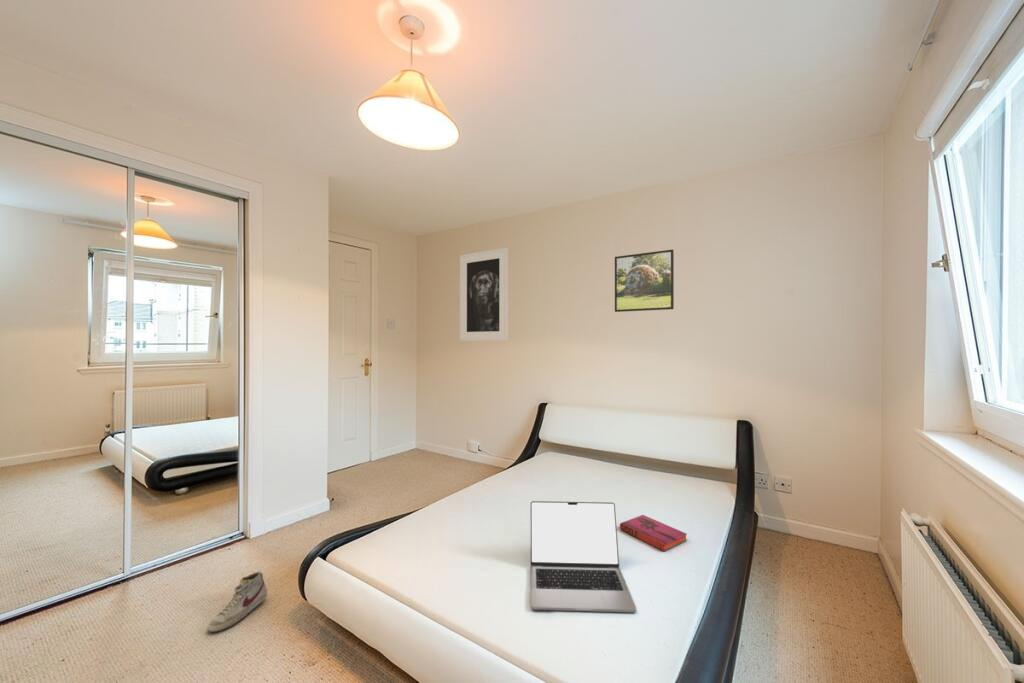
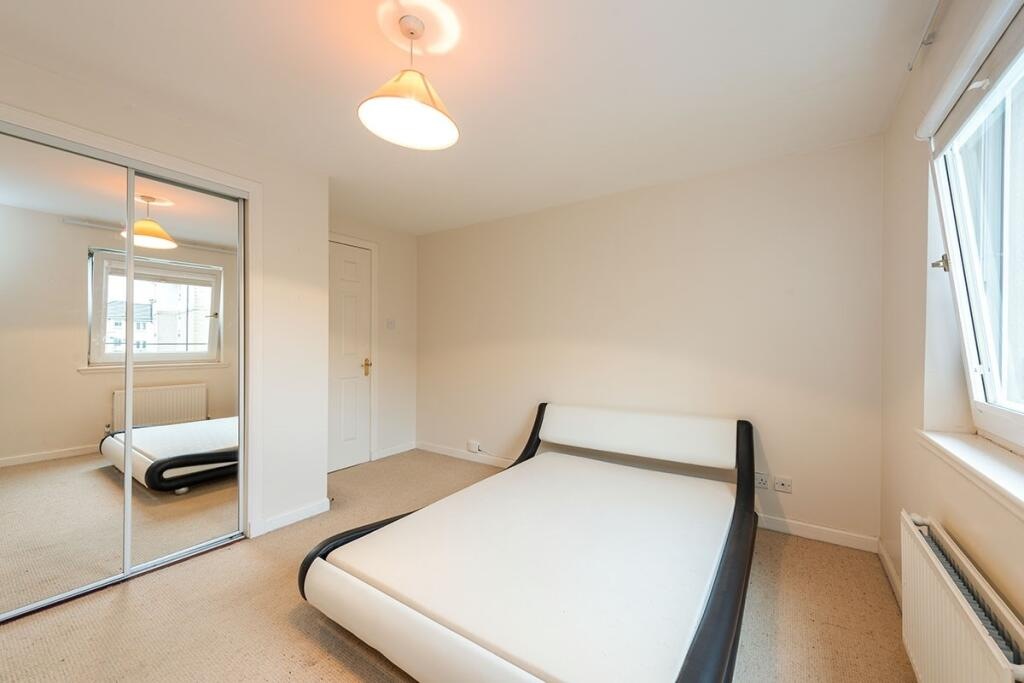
- hardback book [619,514,688,553]
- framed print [614,249,675,313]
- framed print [459,247,509,342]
- shoe [206,571,268,633]
- laptop [530,500,637,614]
